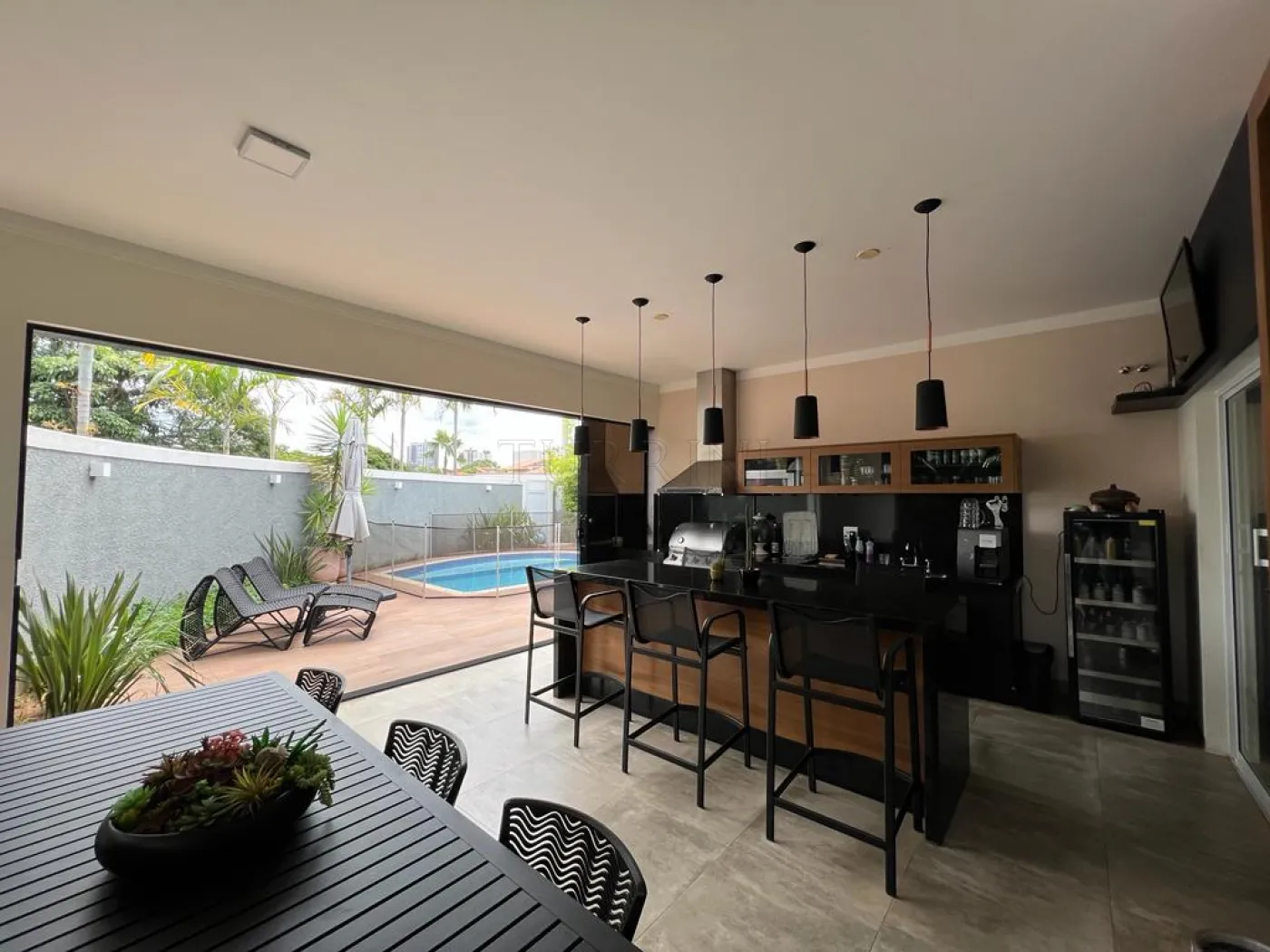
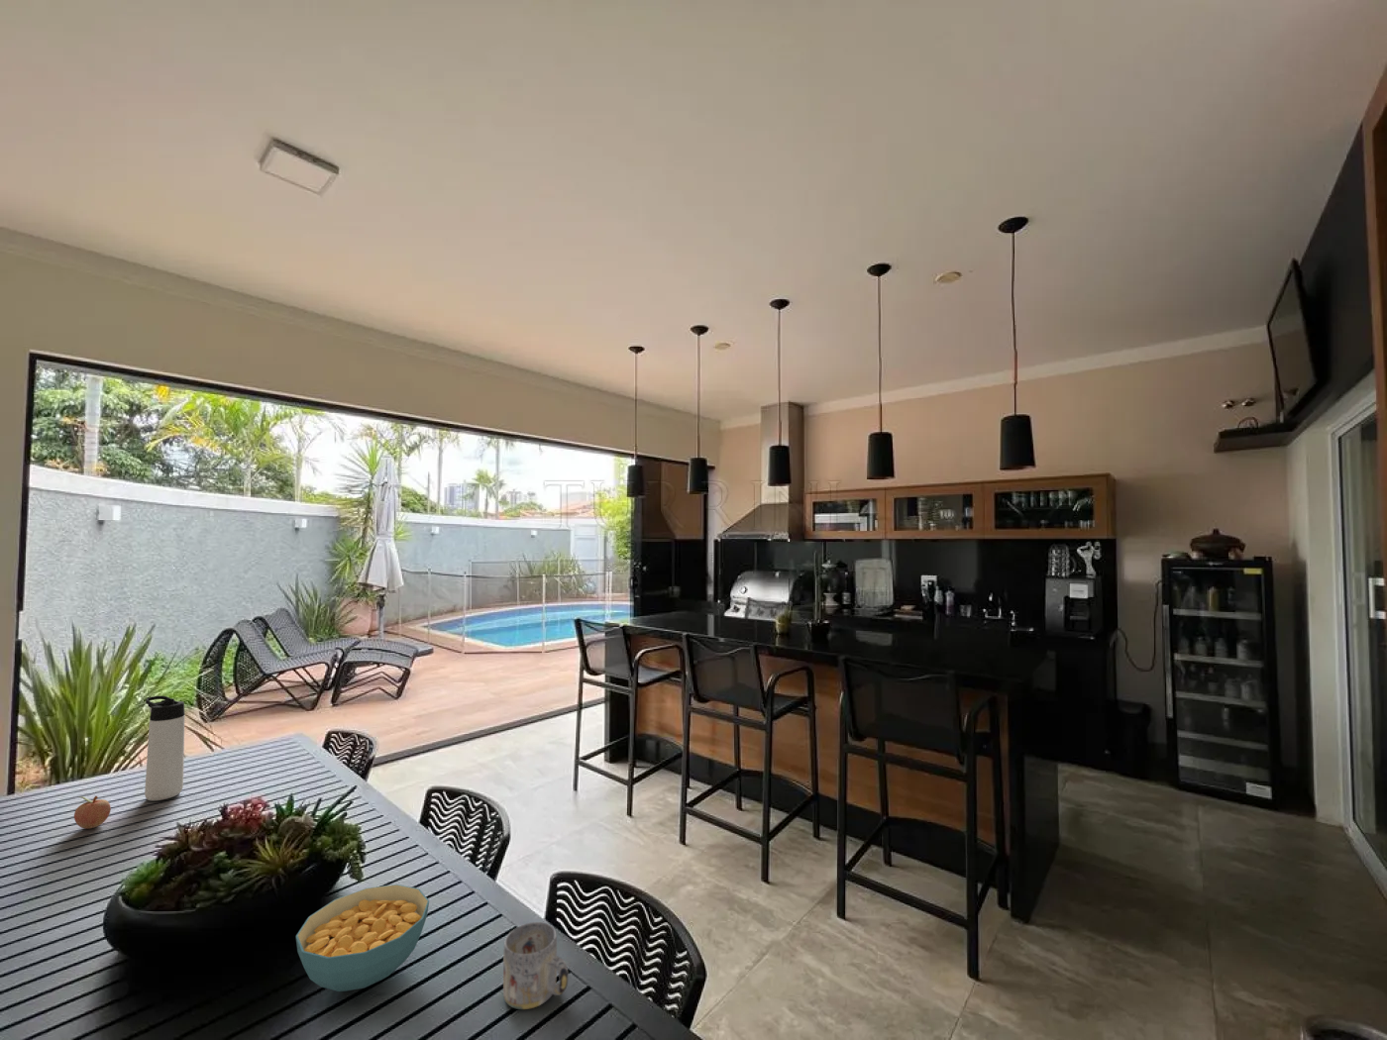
+ thermos bottle [144,695,187,801]
+ mug [502,921,570,1011]
+ fruit [73,795,112,830]
+ cereal bowl [295,884,430,992]
